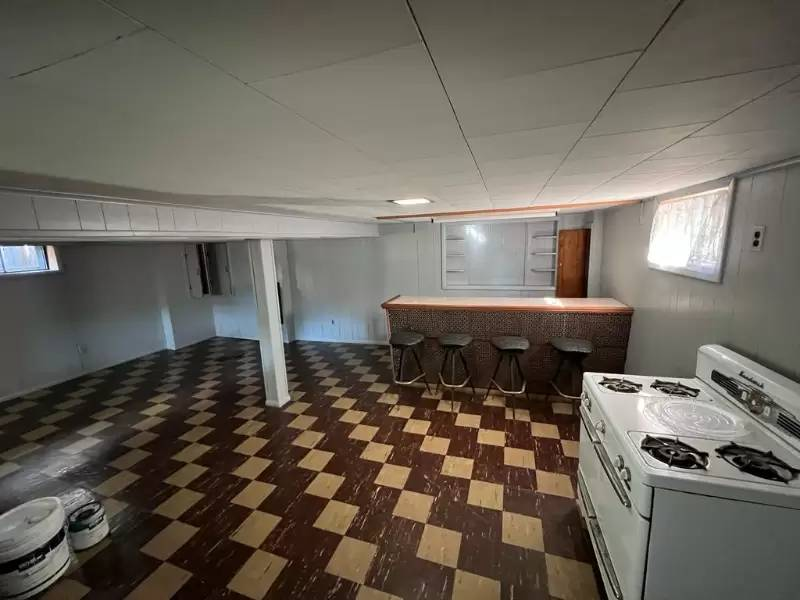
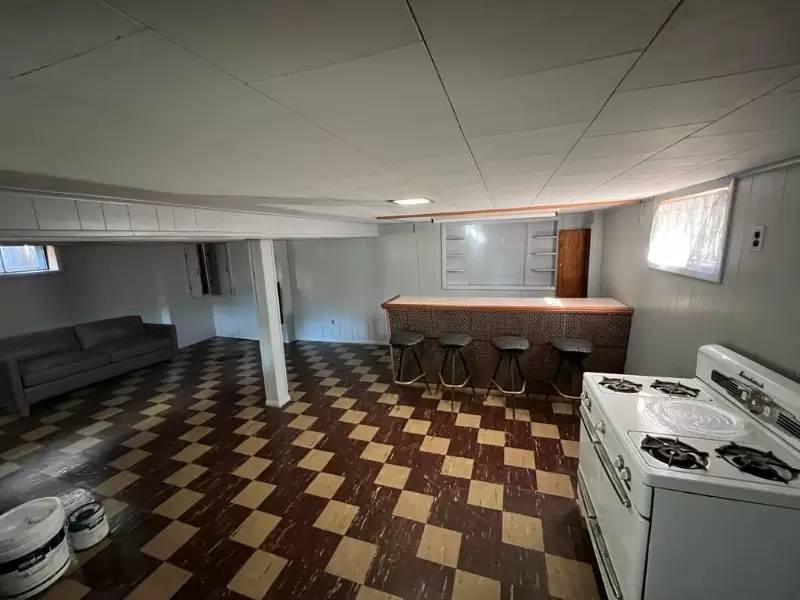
+ sofa [0,314,180,418]
